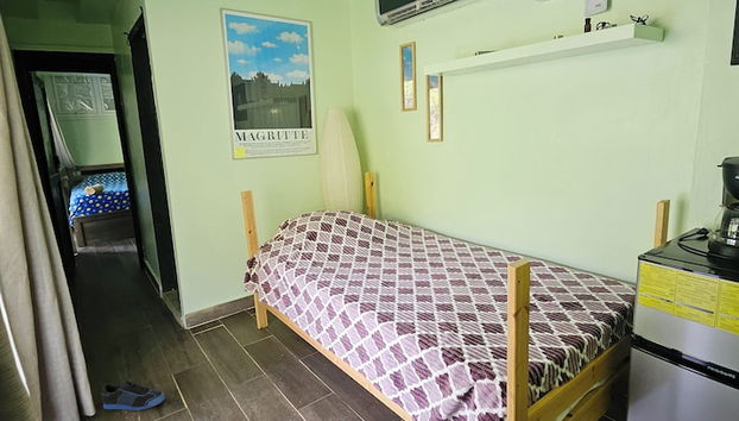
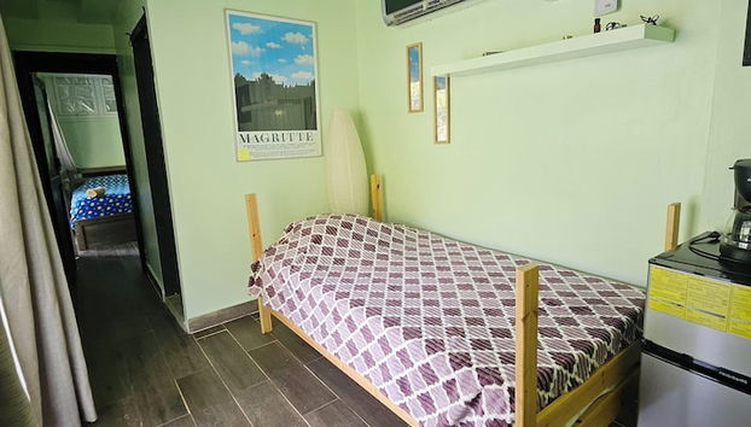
- sneaker [101,379,166,411]
